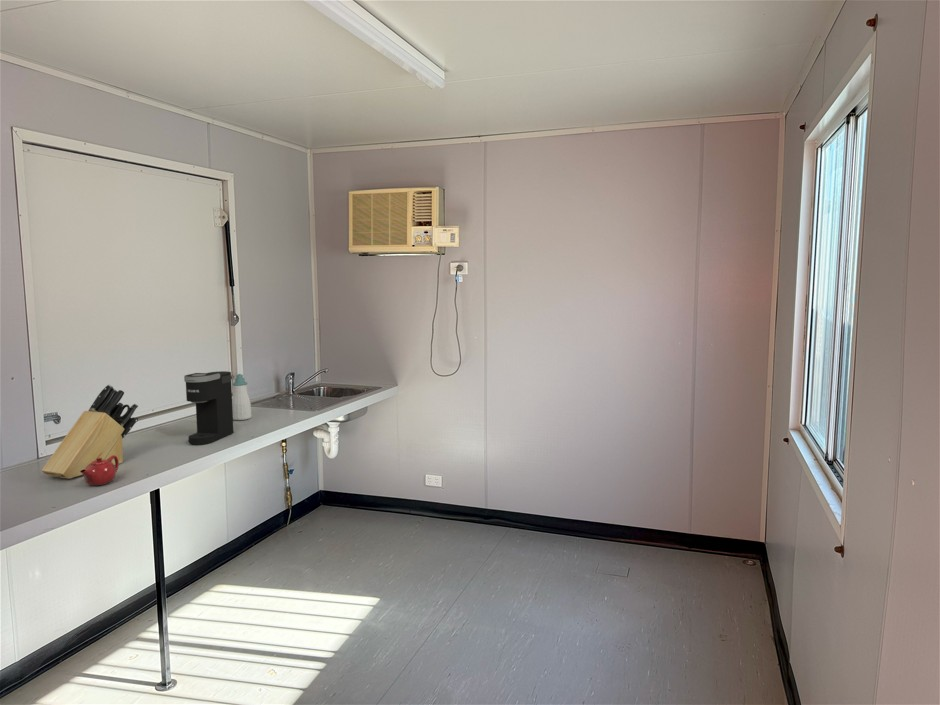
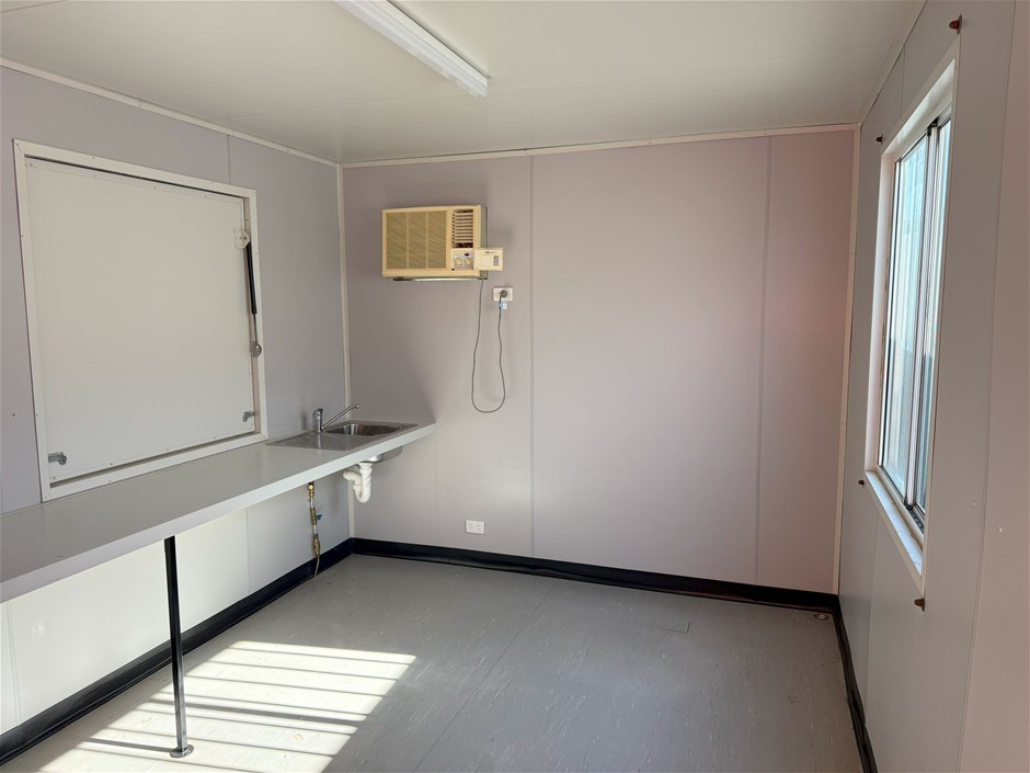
- coffee maker [183,370,234,446]
- soap bottle [232,373,252,421]
- knife block [41,384,139,480]
- teapot [80,455,120,486]
